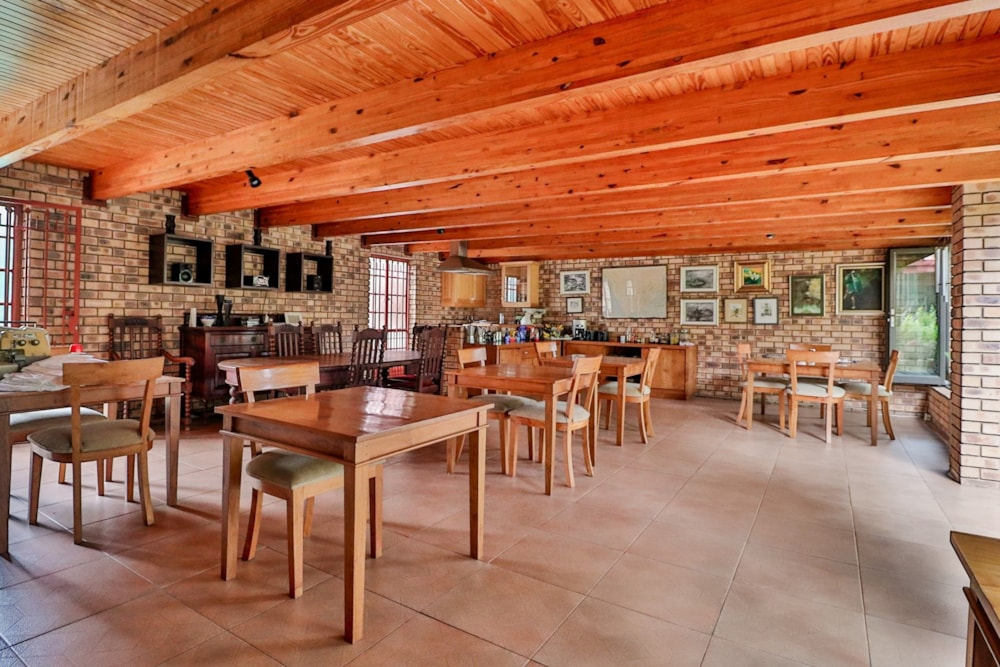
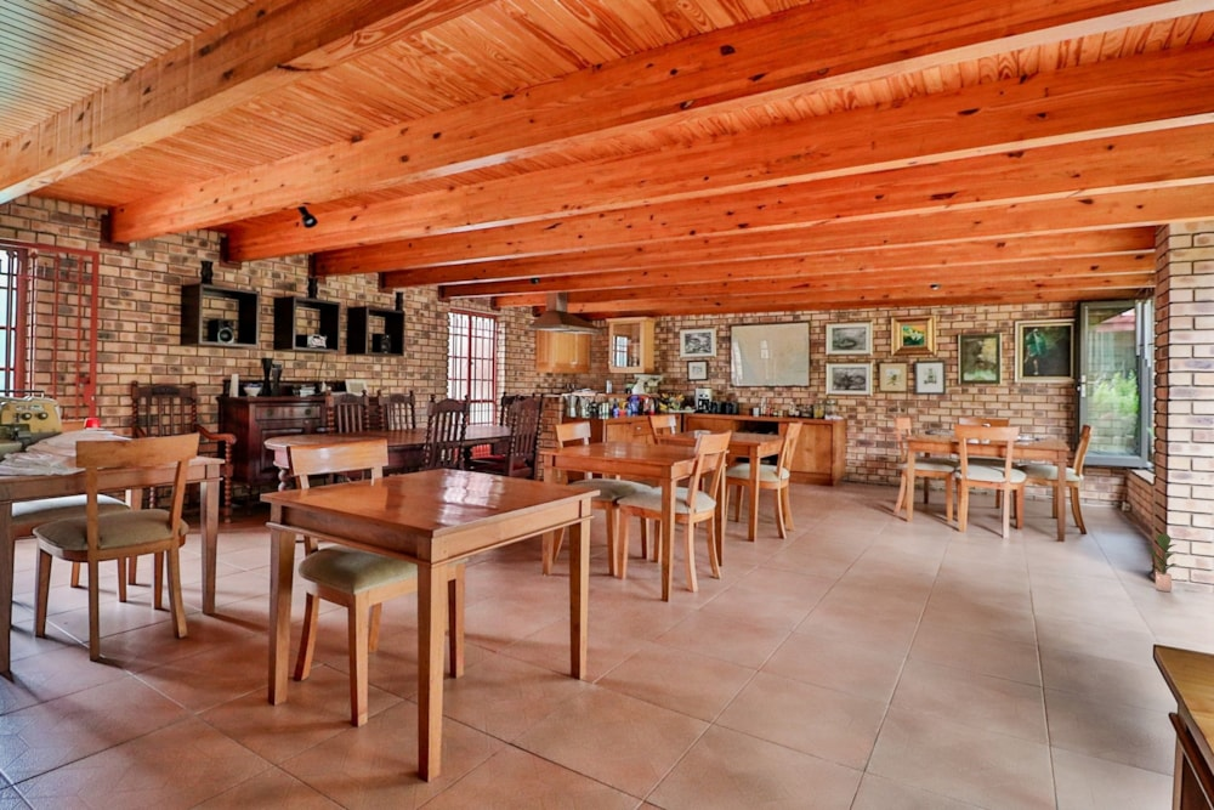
+ potted plant [1144,532,1181,593]
